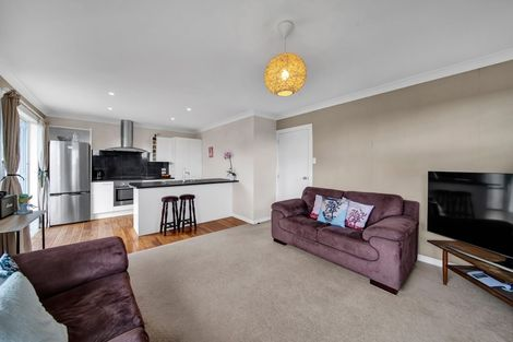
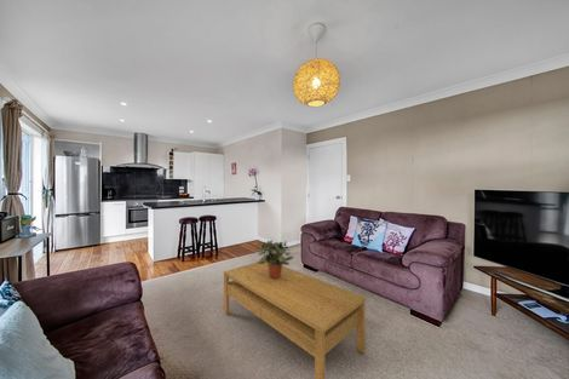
+ potted plant [255,239,294,280]
+ coffee table [223,260,367,379]
